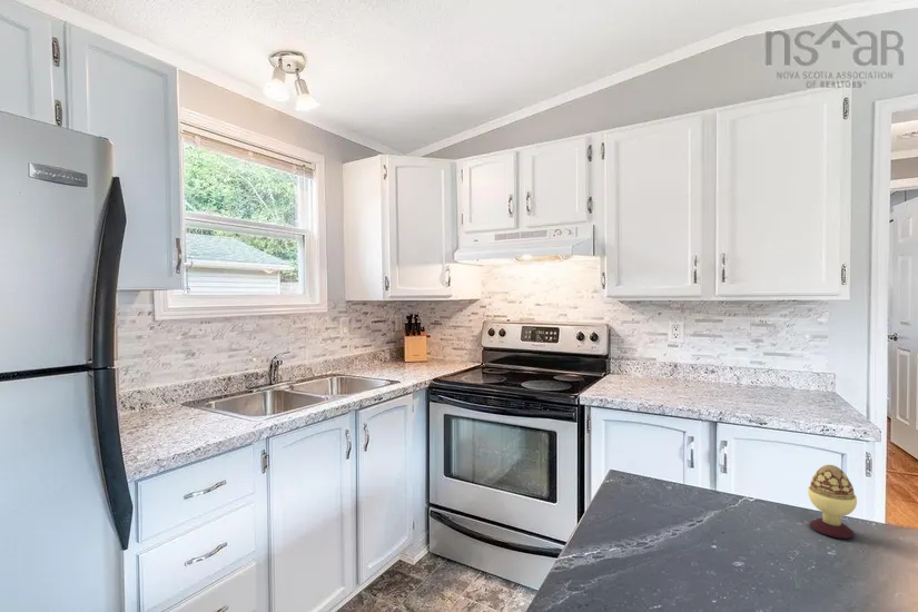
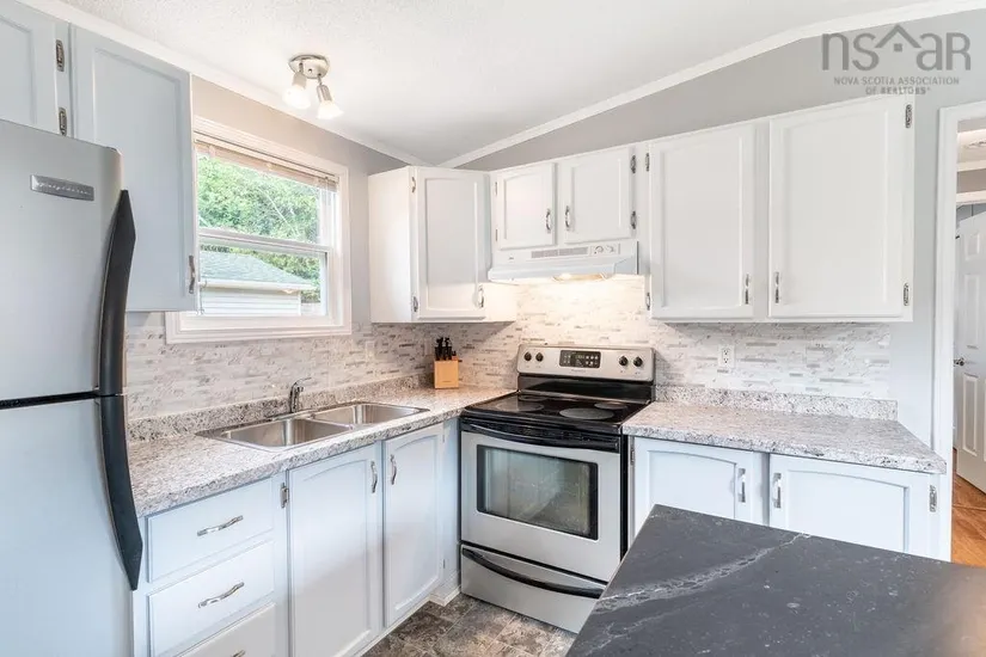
- decorative egg [807,464,858,540]
